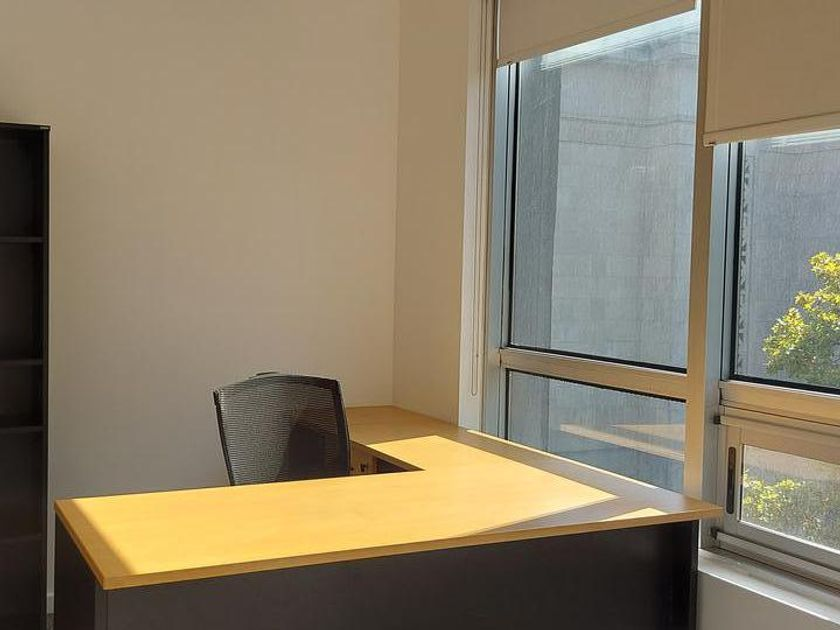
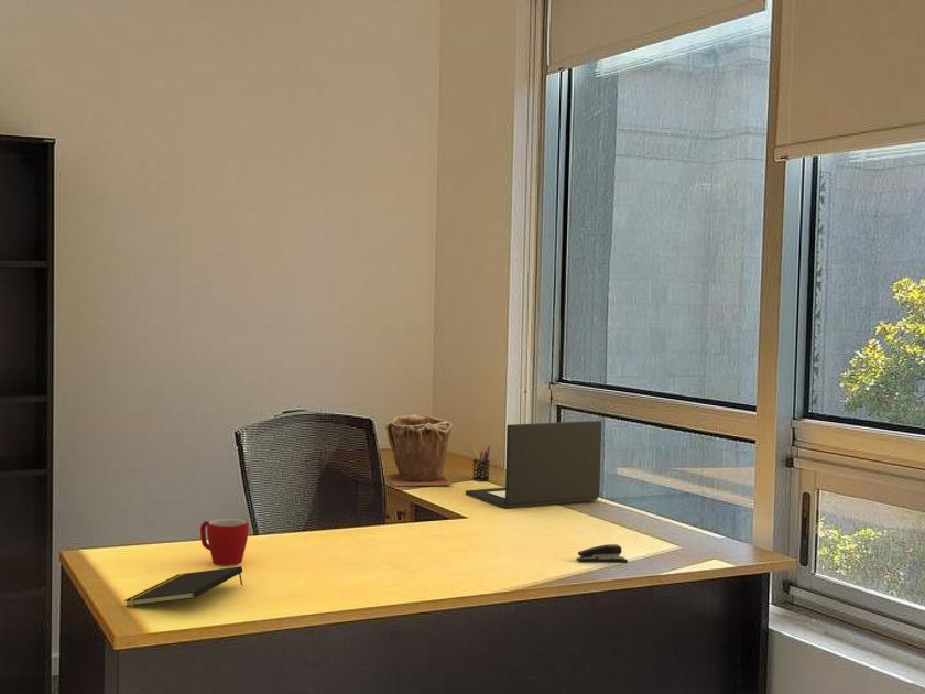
+ notepad [123,565,243,608]
+ pen holder [471,445,491,482]
+ mug [199,518,249,566]
+ laptop [465,420,602,509]
+ plant pot [384,413,454,487]
+ stapler [576,543,629,564]
